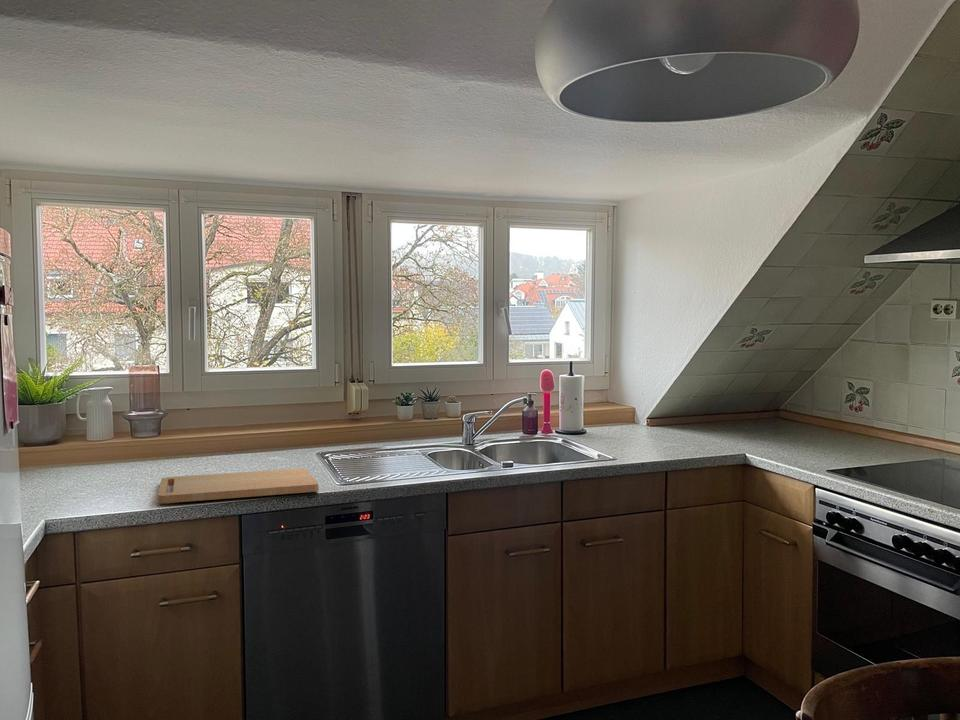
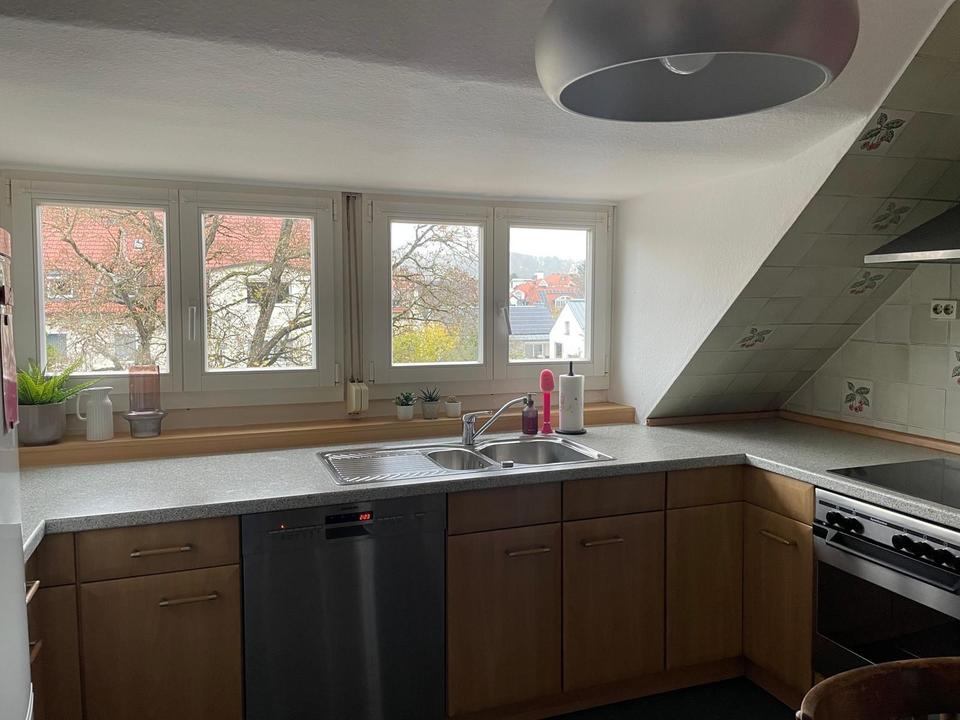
- cutting board [157,467,319,504]
